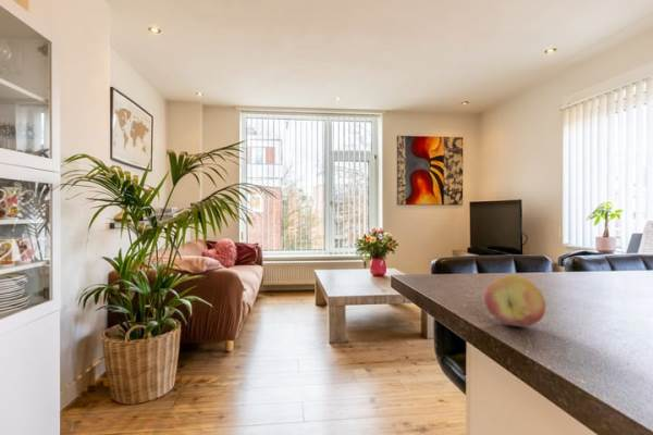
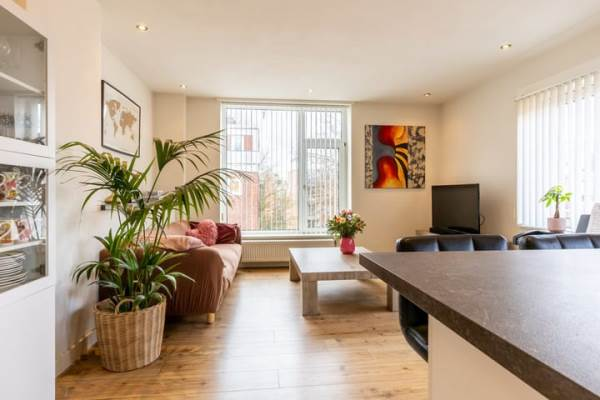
- fruit [483,274,547,327]
